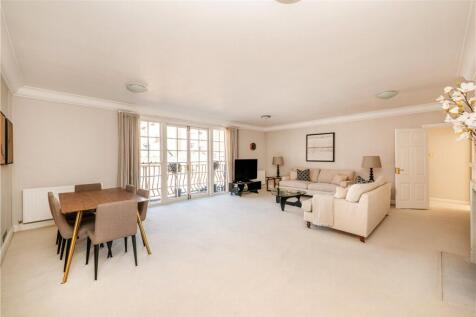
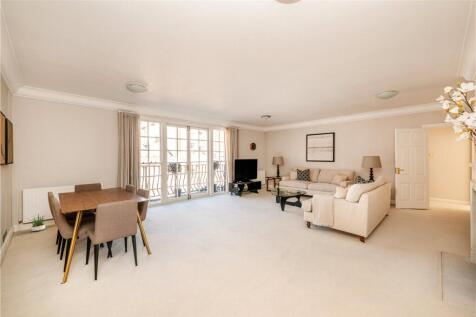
+ potted plant [27,212,50,232]
